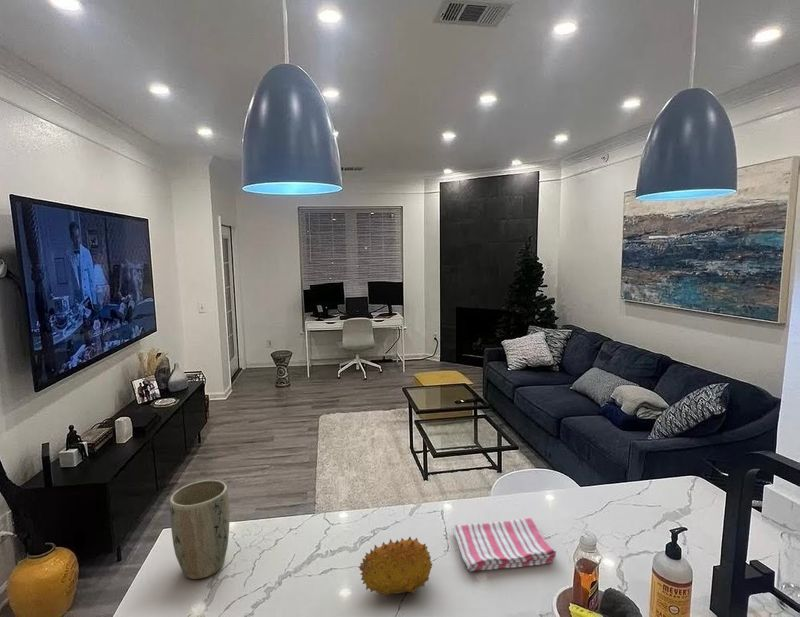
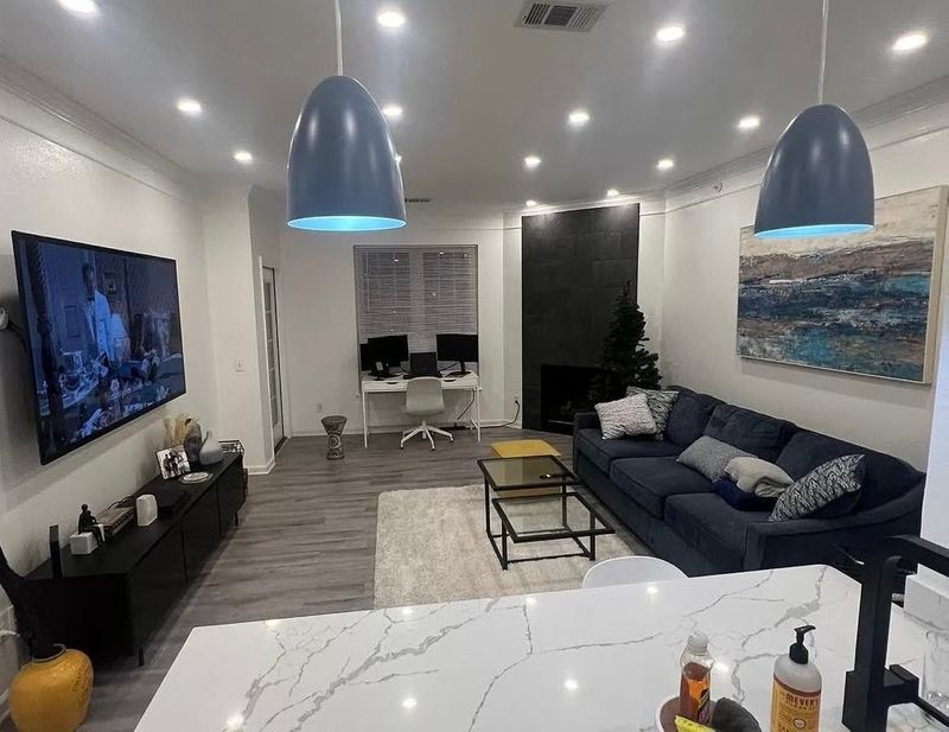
- fruit [358,536,433,598]
- dish towel [452,517,557,572]
- plant pot [169,479,231,580]
